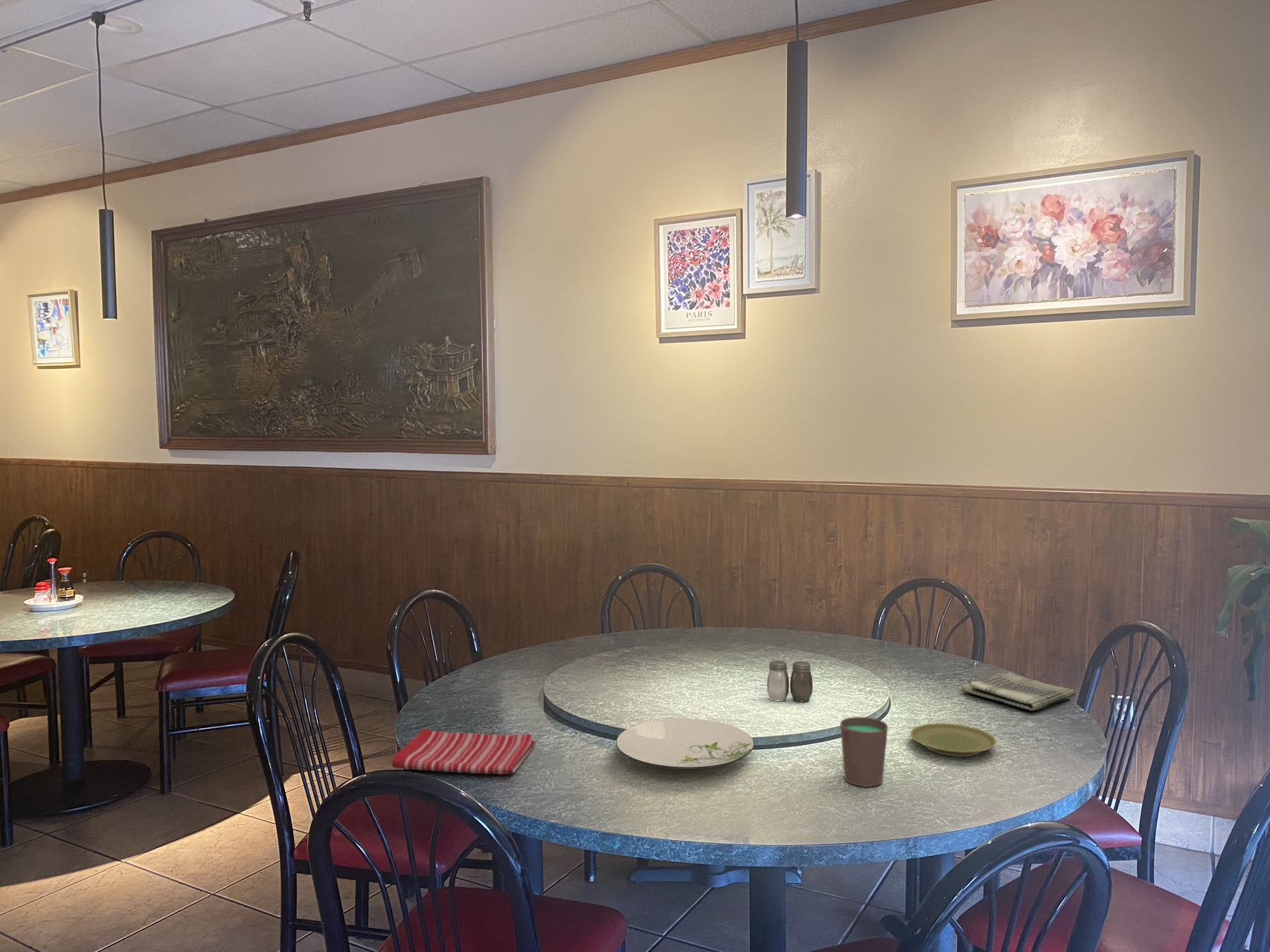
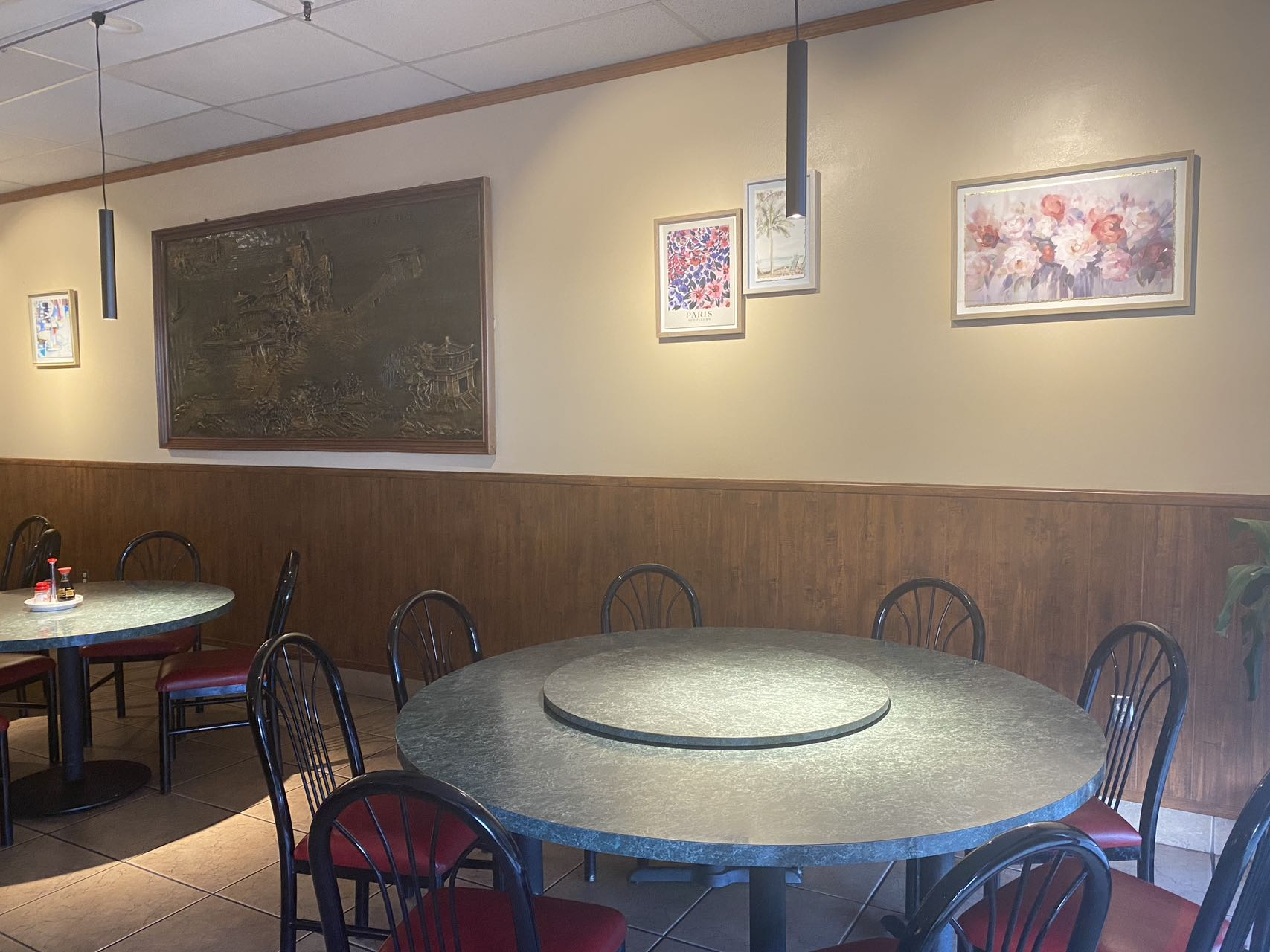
- salt and pepper shaker [766,660,813,703]
- cup [839,716,888,788]
- dish towel [391,728,536,775]
- dish towel [960,672,1076,711]
- plate [615,718,755,770]
- plate [909,722,998,757]
